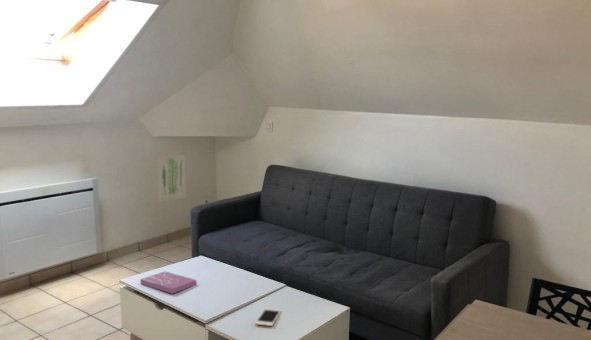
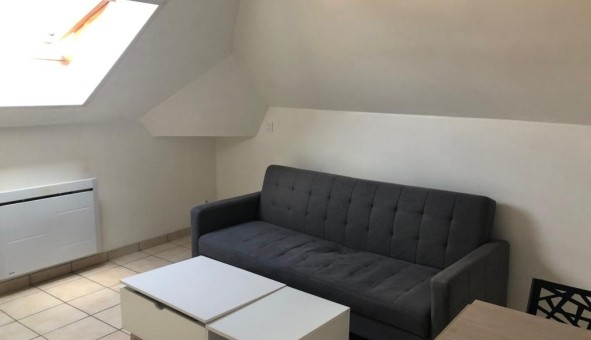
- cell phone [254,308,282,327]
- book [139,270,197,295]
- wall art [157,154,187,202]
